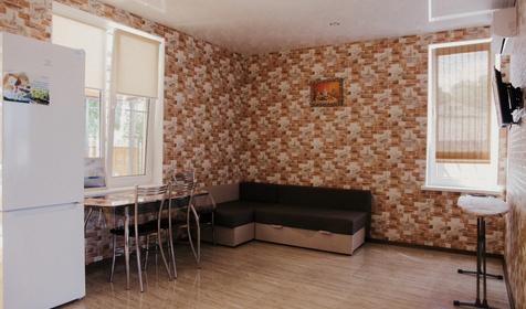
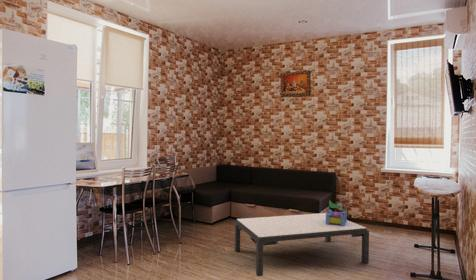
+ coffee table [234,212,370,277]
+ decorative box [326,199,348,226]
